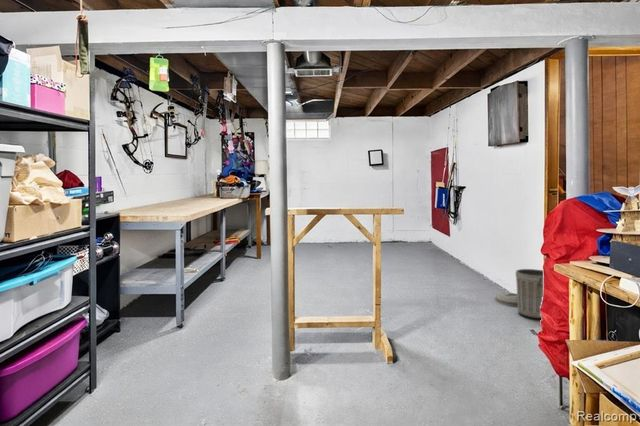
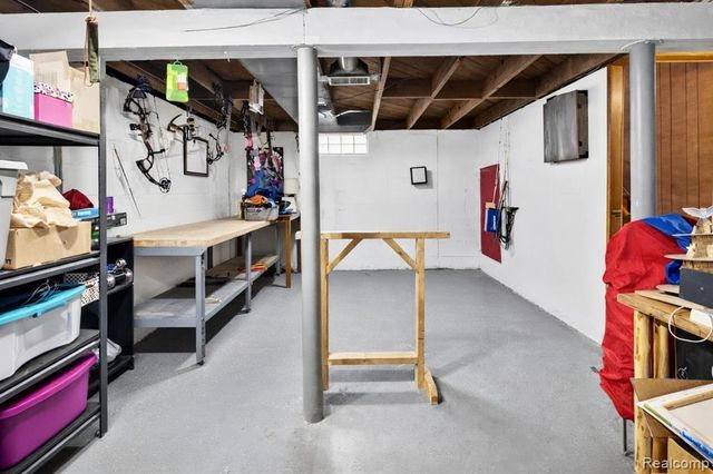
- trash can [494,268,544,319]
